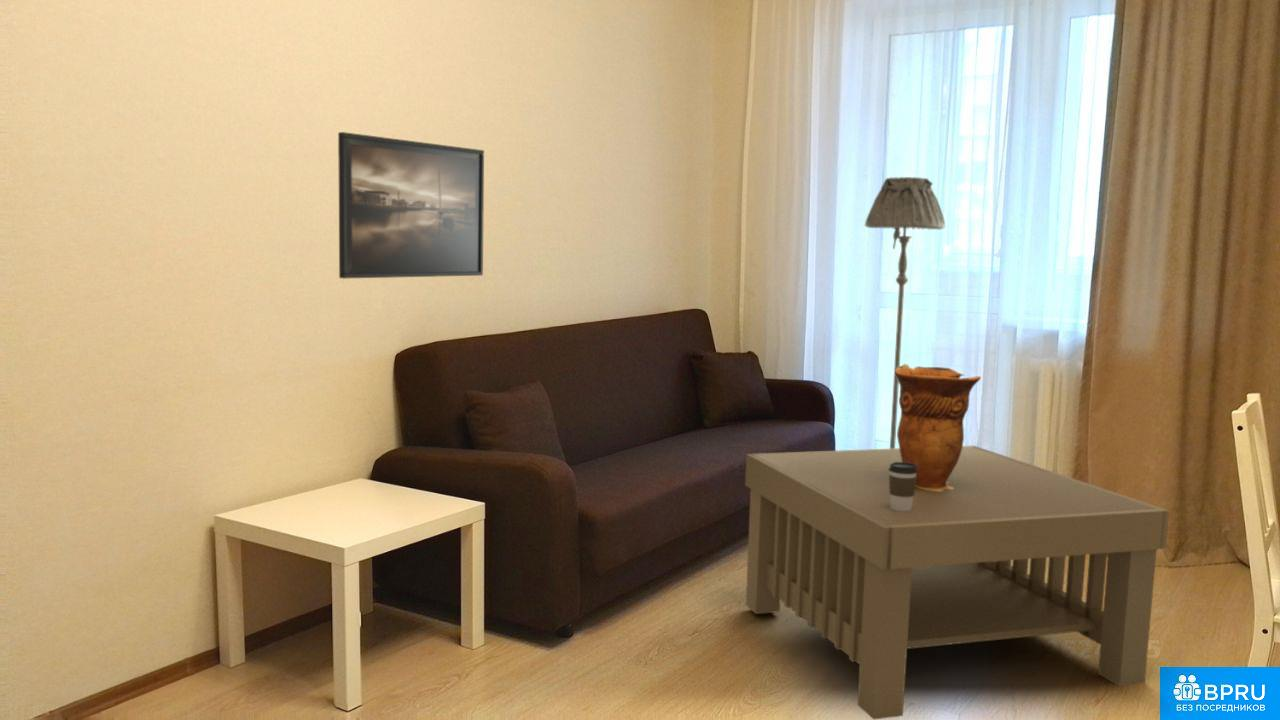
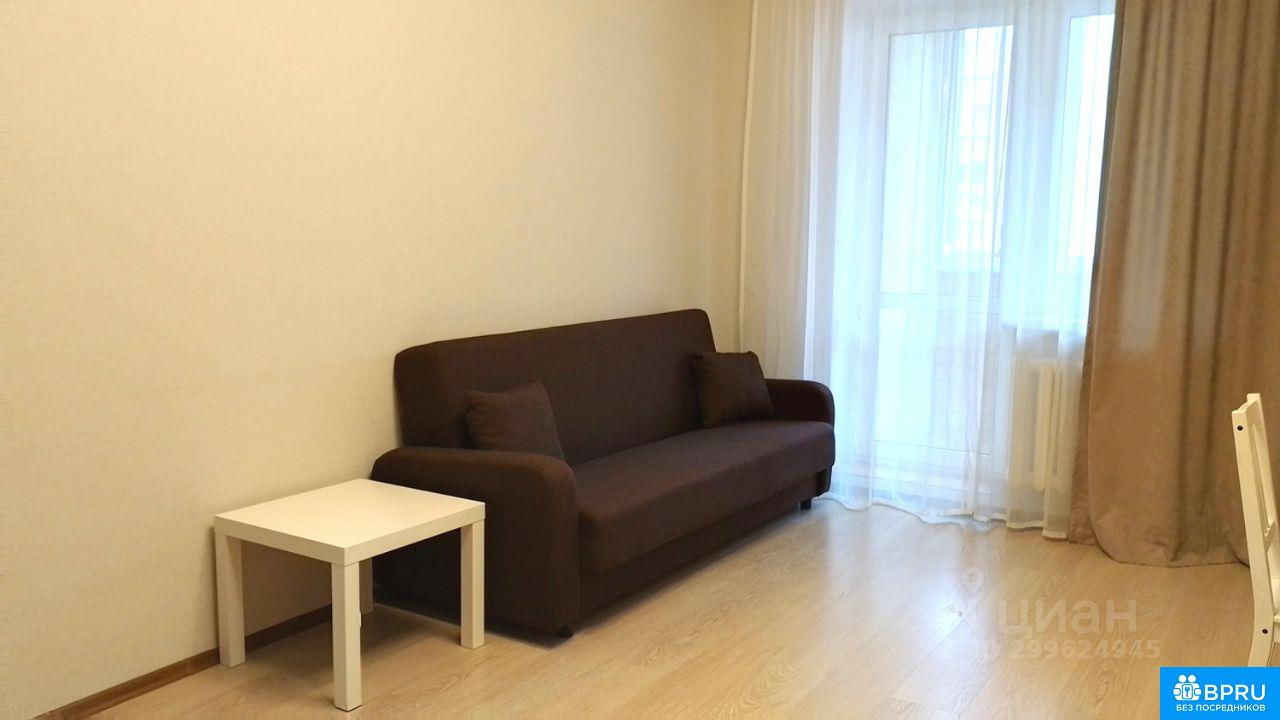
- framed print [337,131,485,280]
- floor lamp [864,176,946,449]
- coffee cup [889,462,918,511]
- decorative vase [895,363,982,492]
- coffee table [744,445,1170,720]
